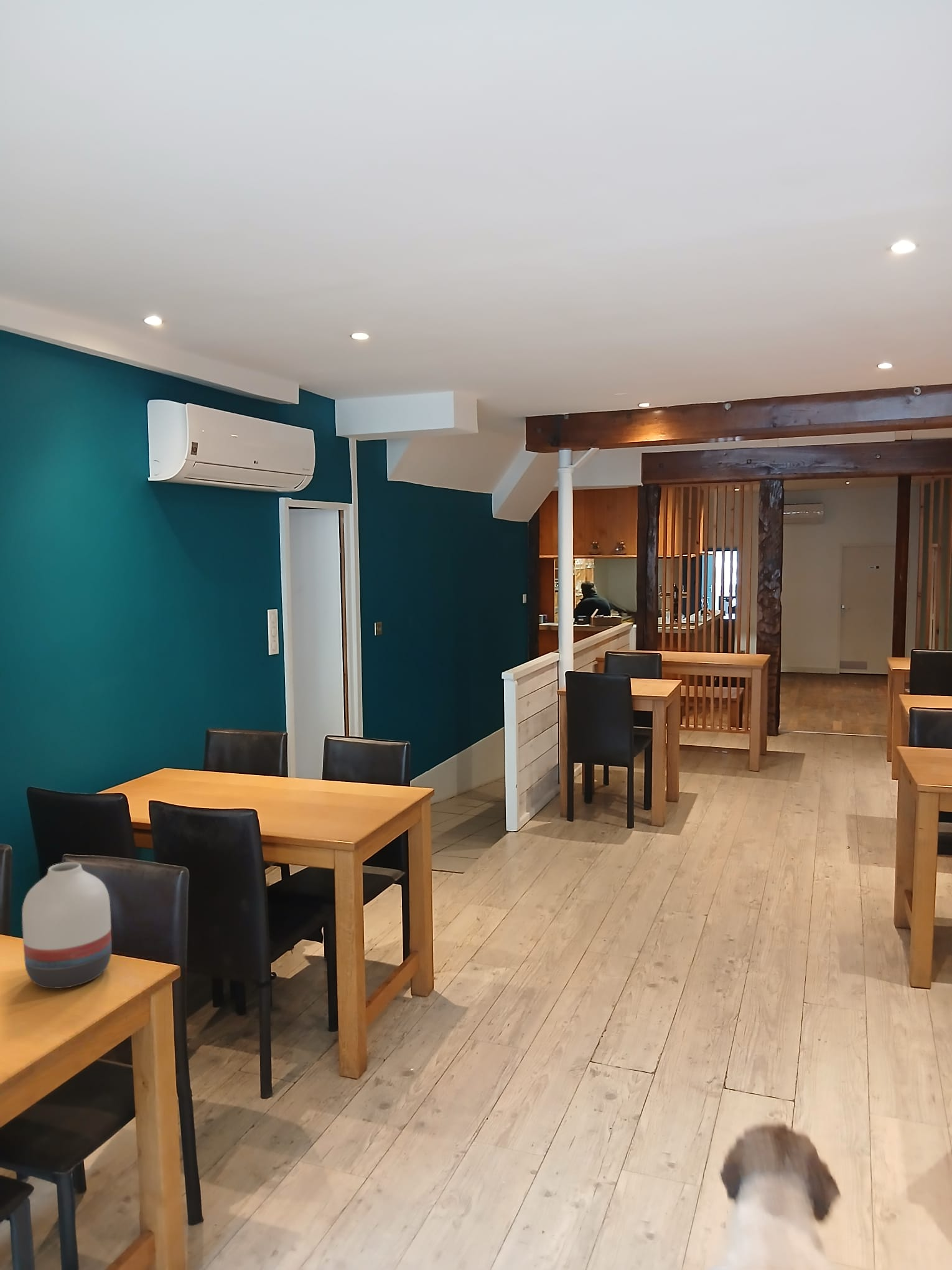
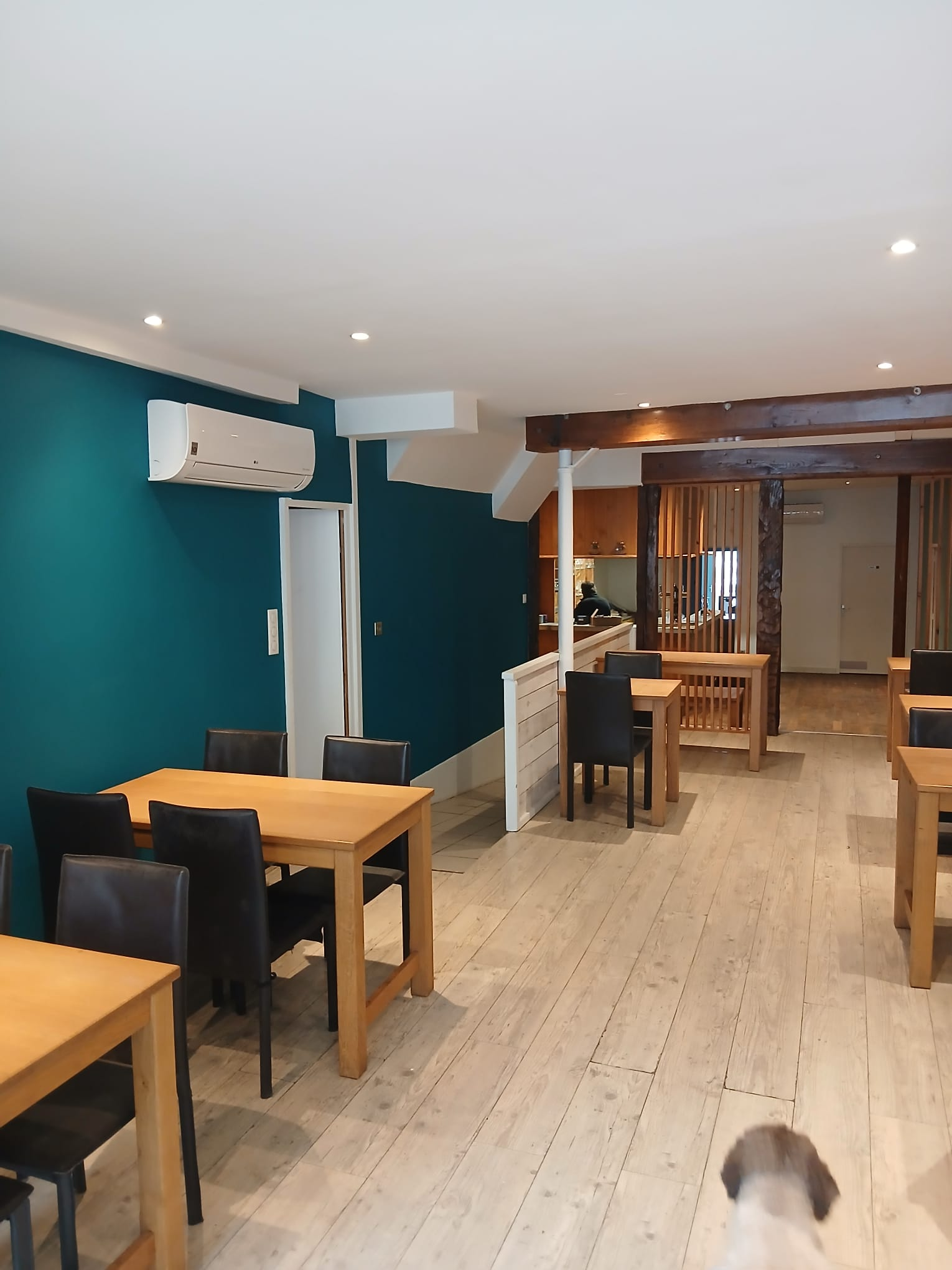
- vase [21,862,112,989]
